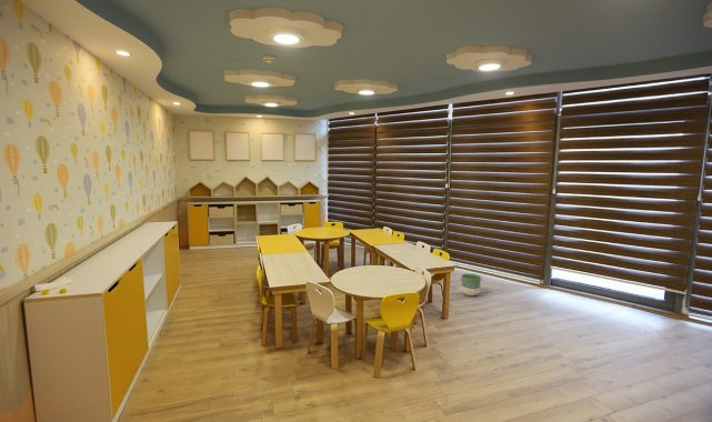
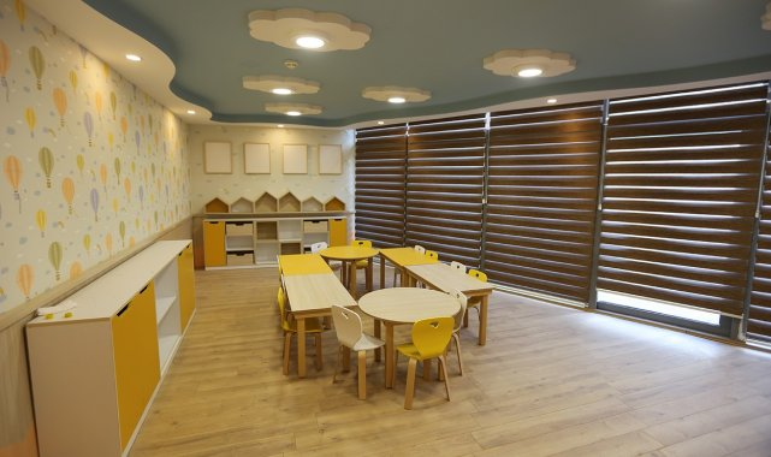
- planter [460,273,482,297]
